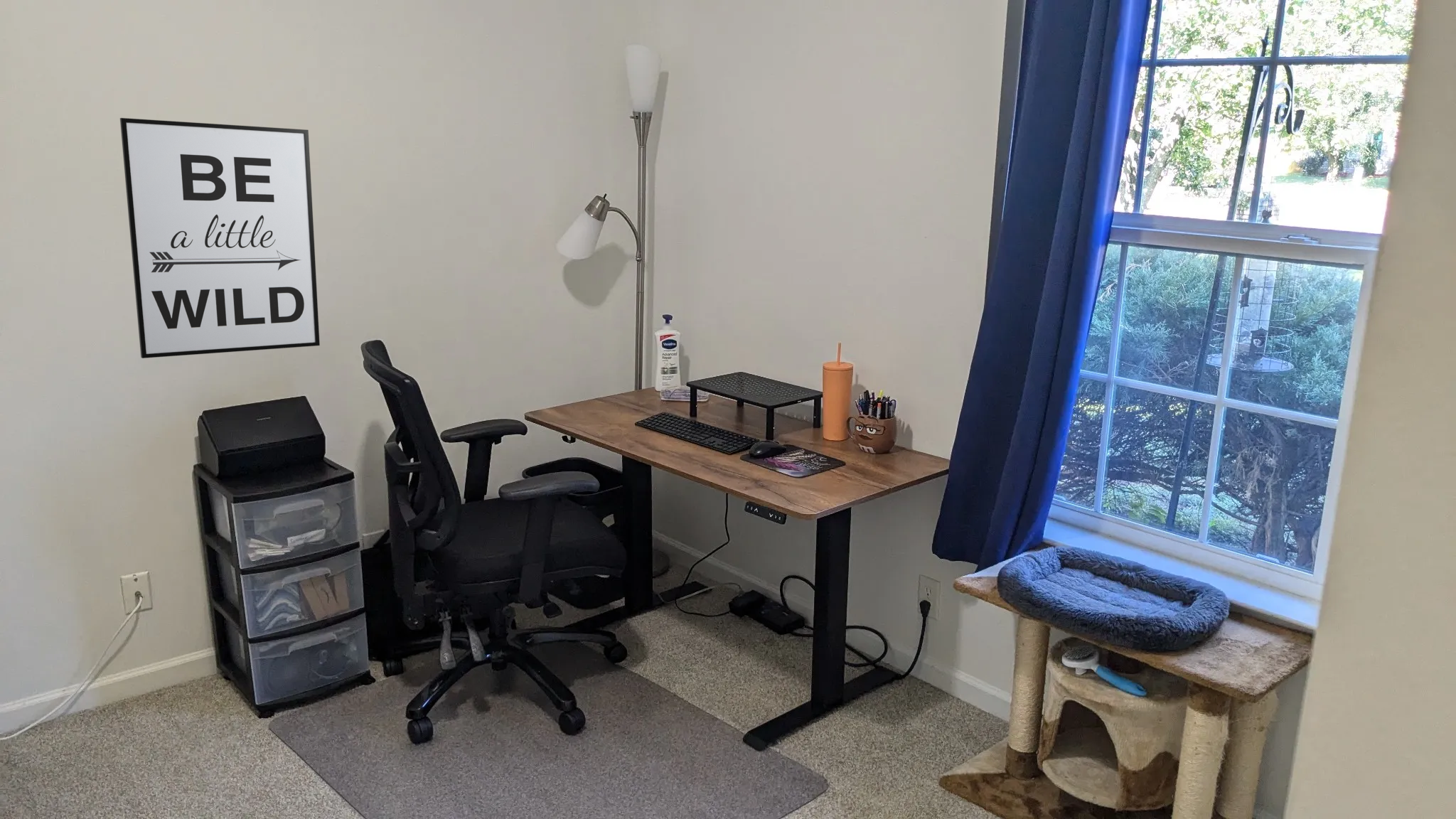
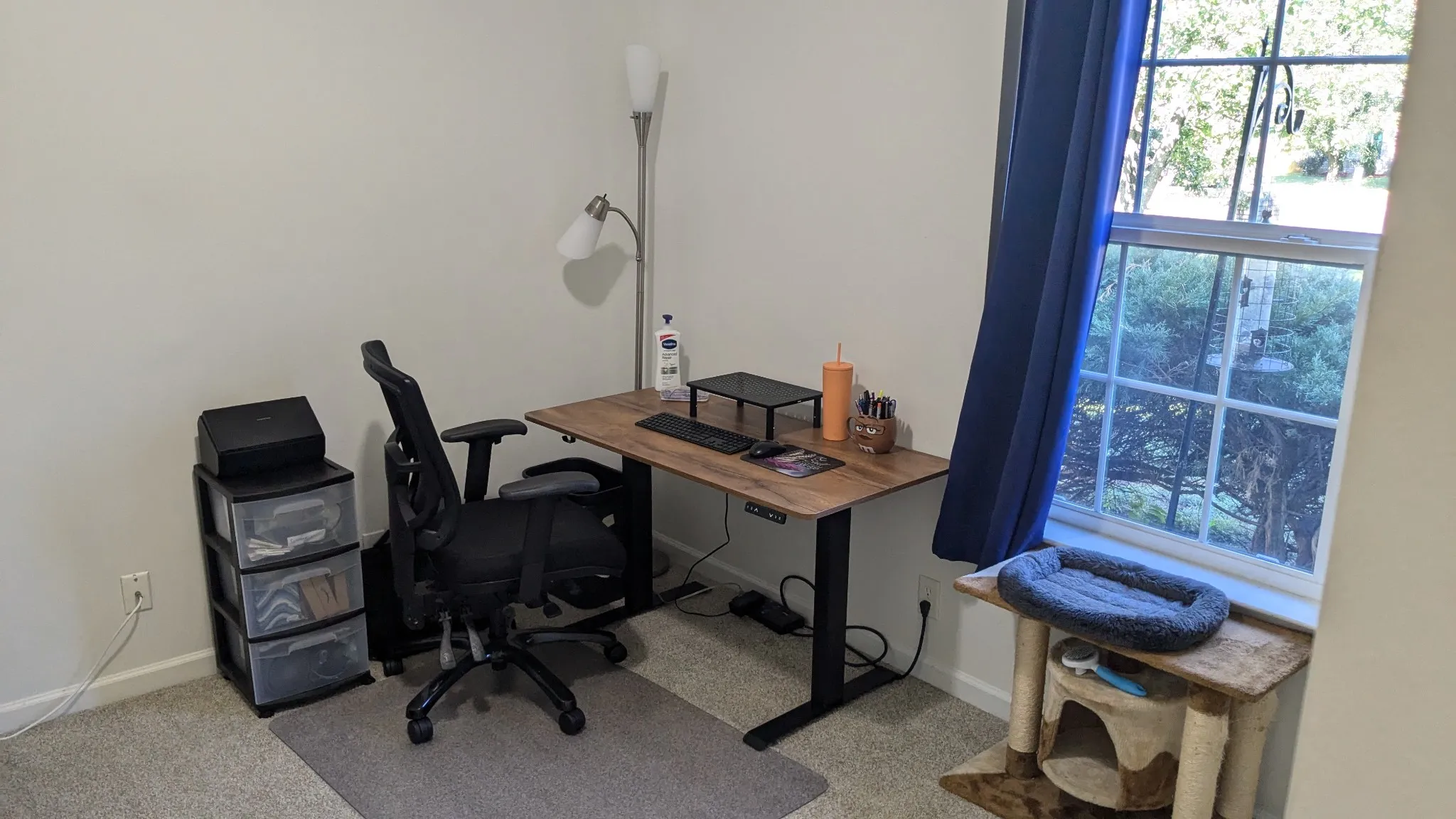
- wall art [119,117,321,359]
